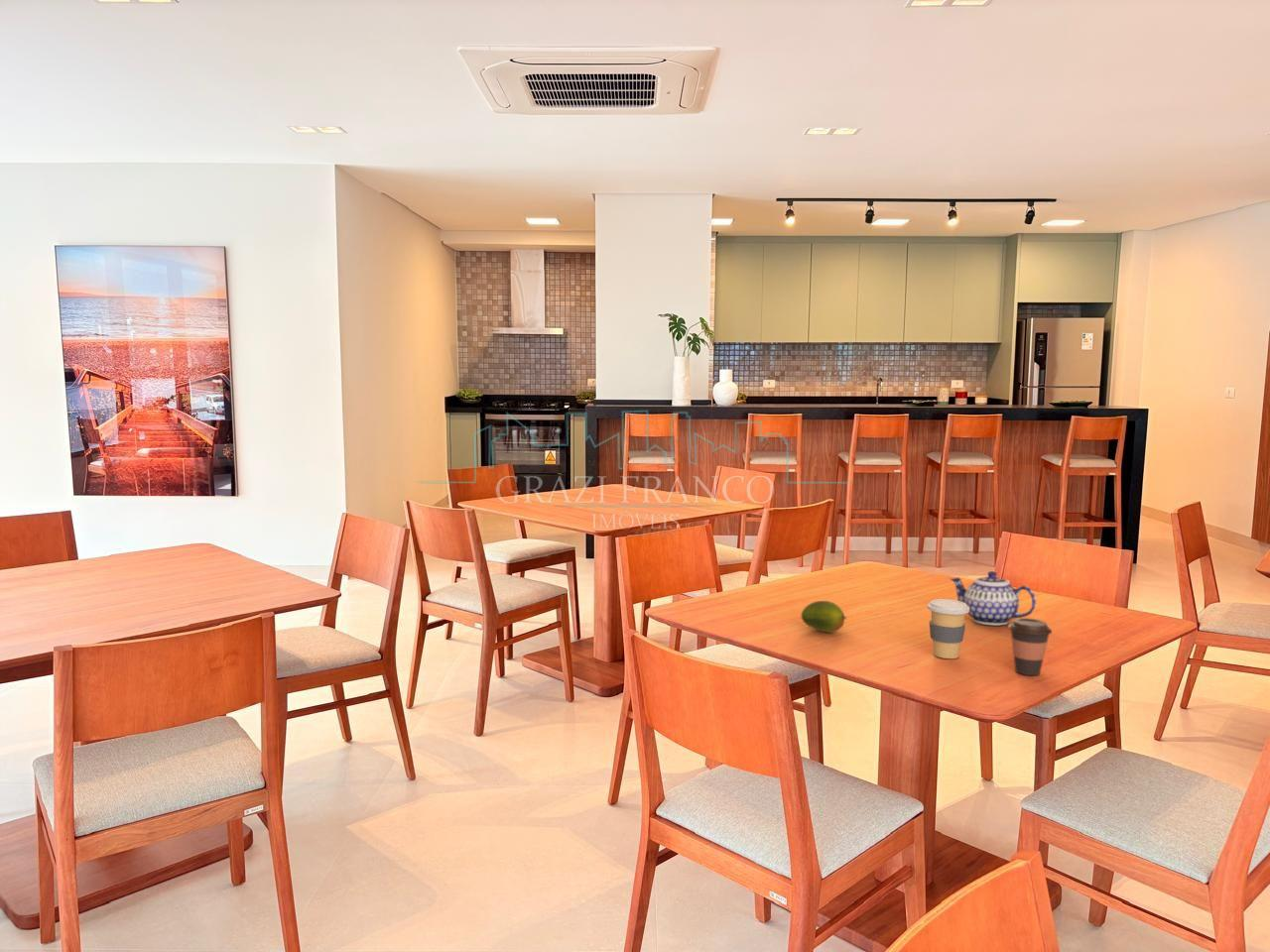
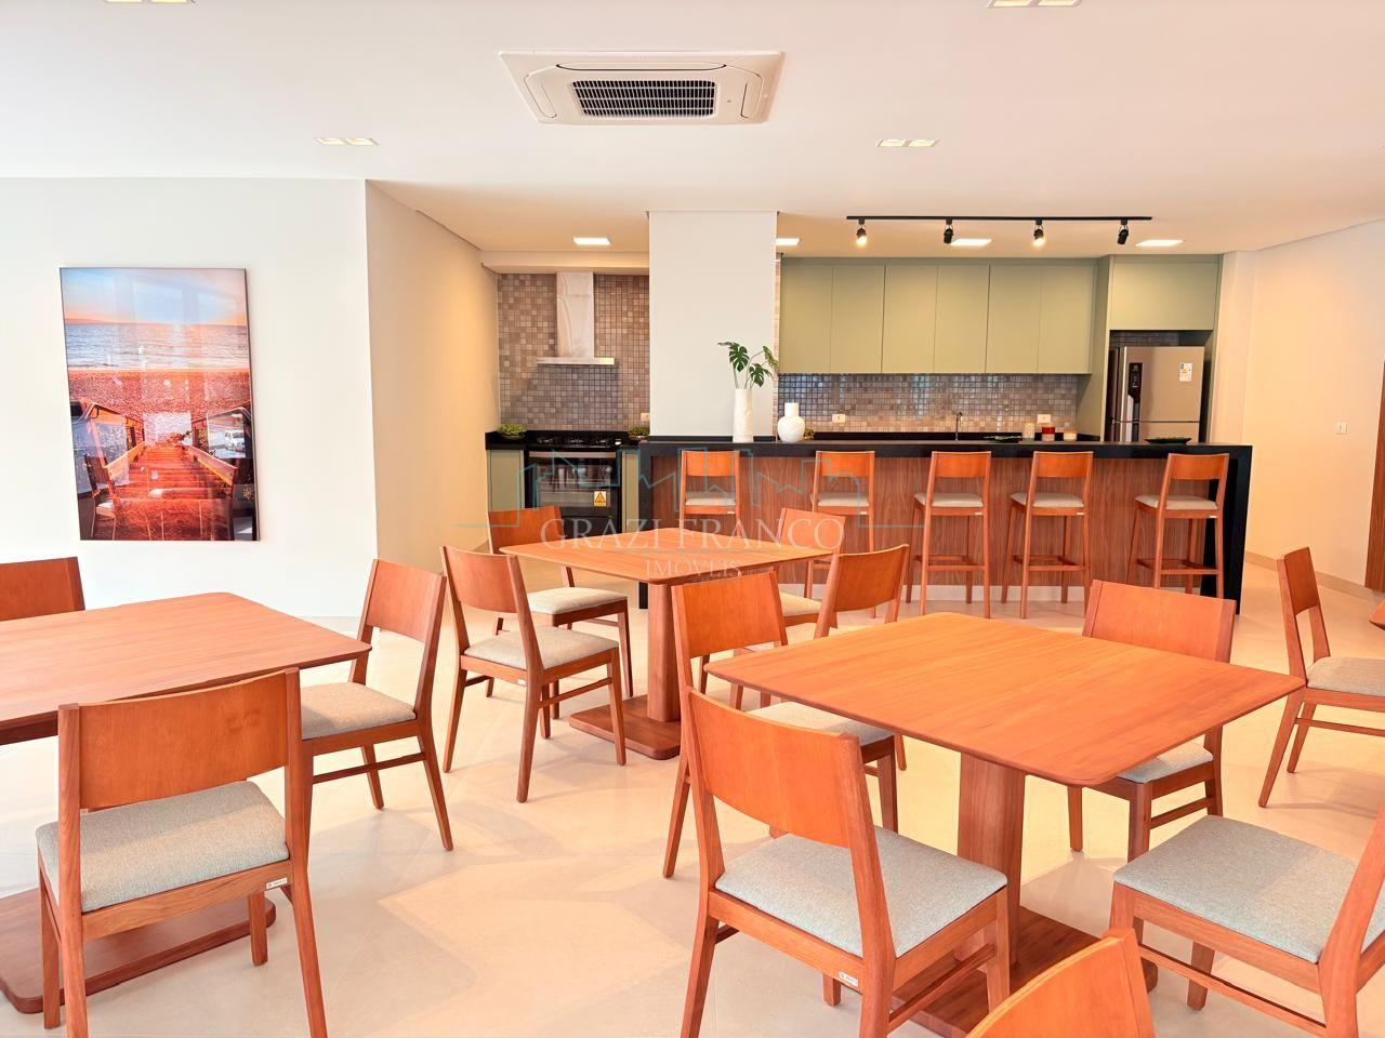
- teapot [949,570,1037,626]
- coffee cup [1007,617,1053,676]
- coffee cup [927,598,969,659]
- fruit [801,600,847,634]
